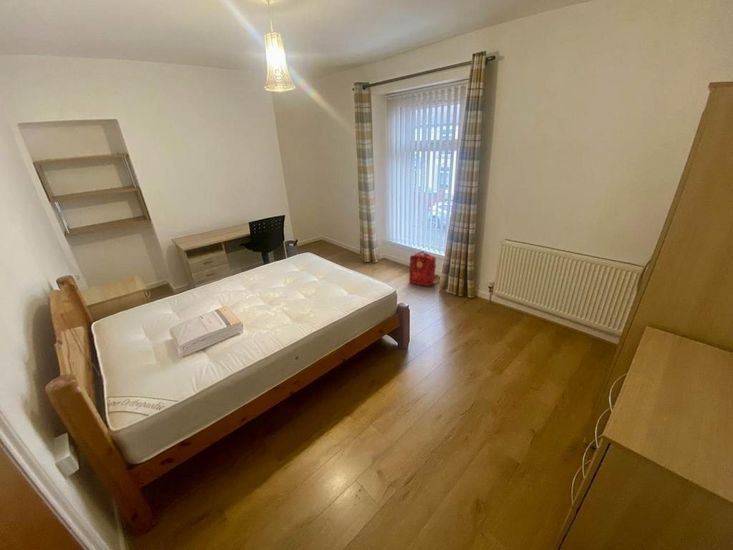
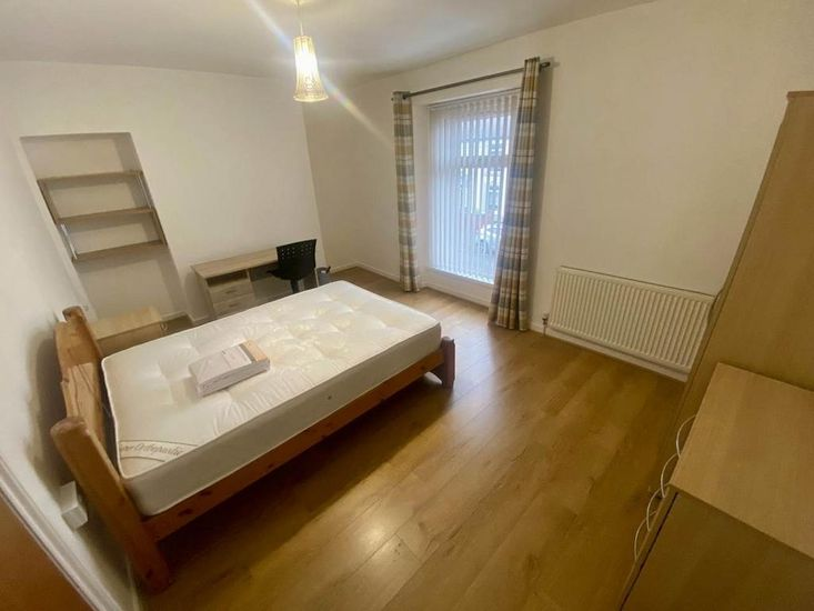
- backpack [408,250,439,287]
